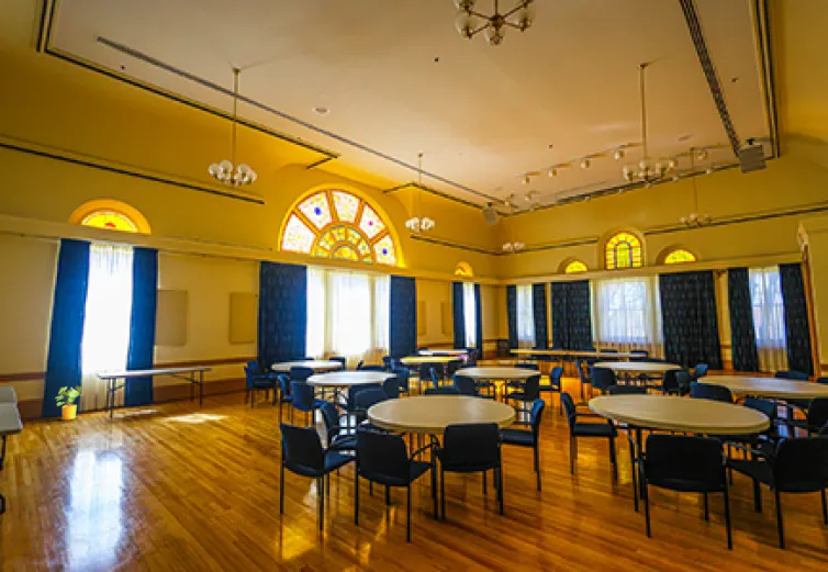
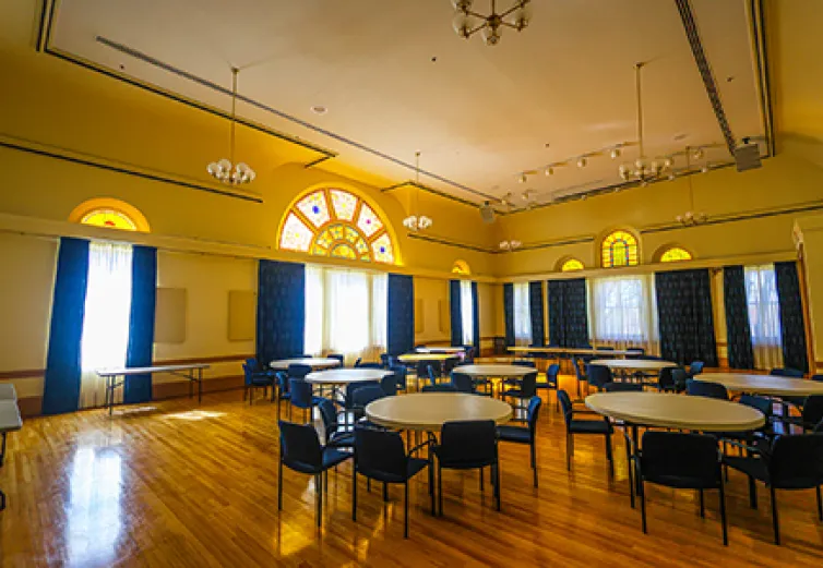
- house plant [55,384,83,420]
